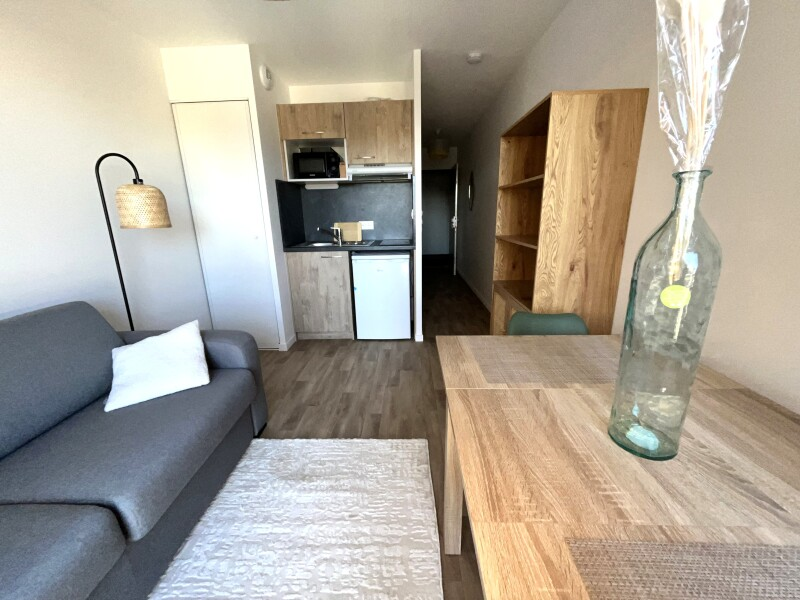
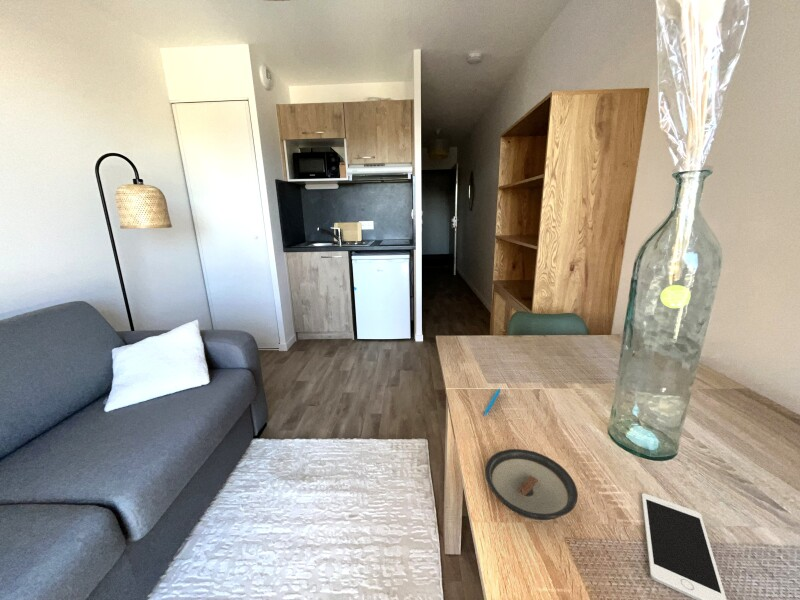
+ pen [483,388,501,417]
+ cell phone [641,492,728,600]
+ saucer [484,448,579,521]
